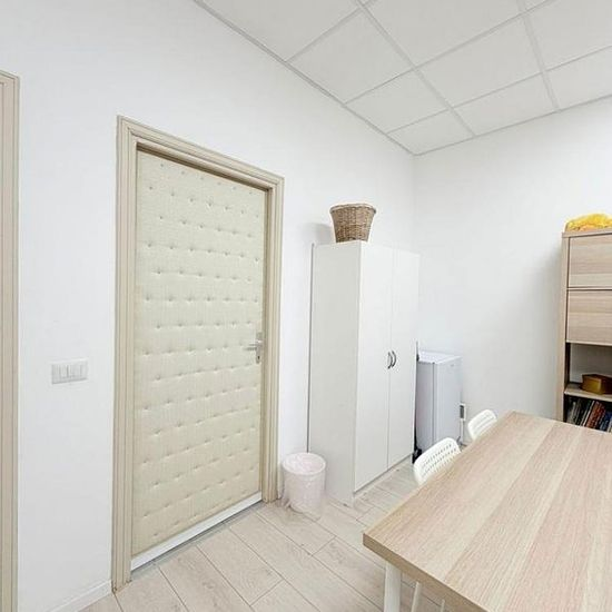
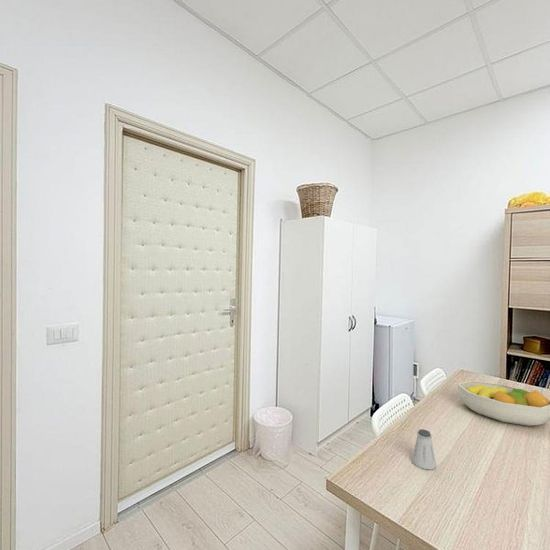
+ fruit bowl [457,380,550,427]
+ saltshaker [410,428,437,470]
